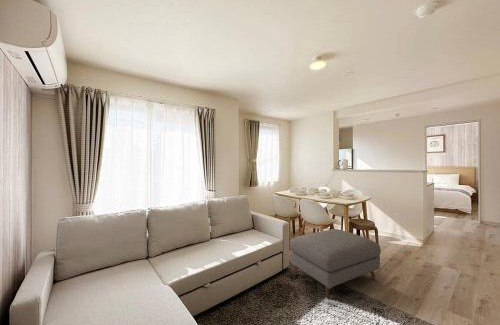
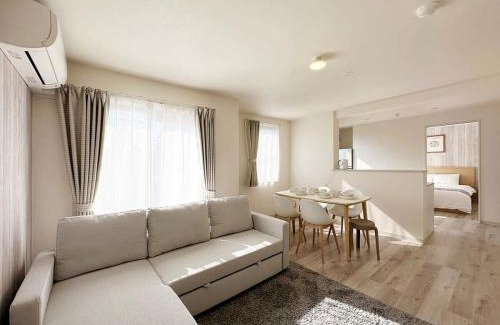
- ottoman [289,228,382,300]
